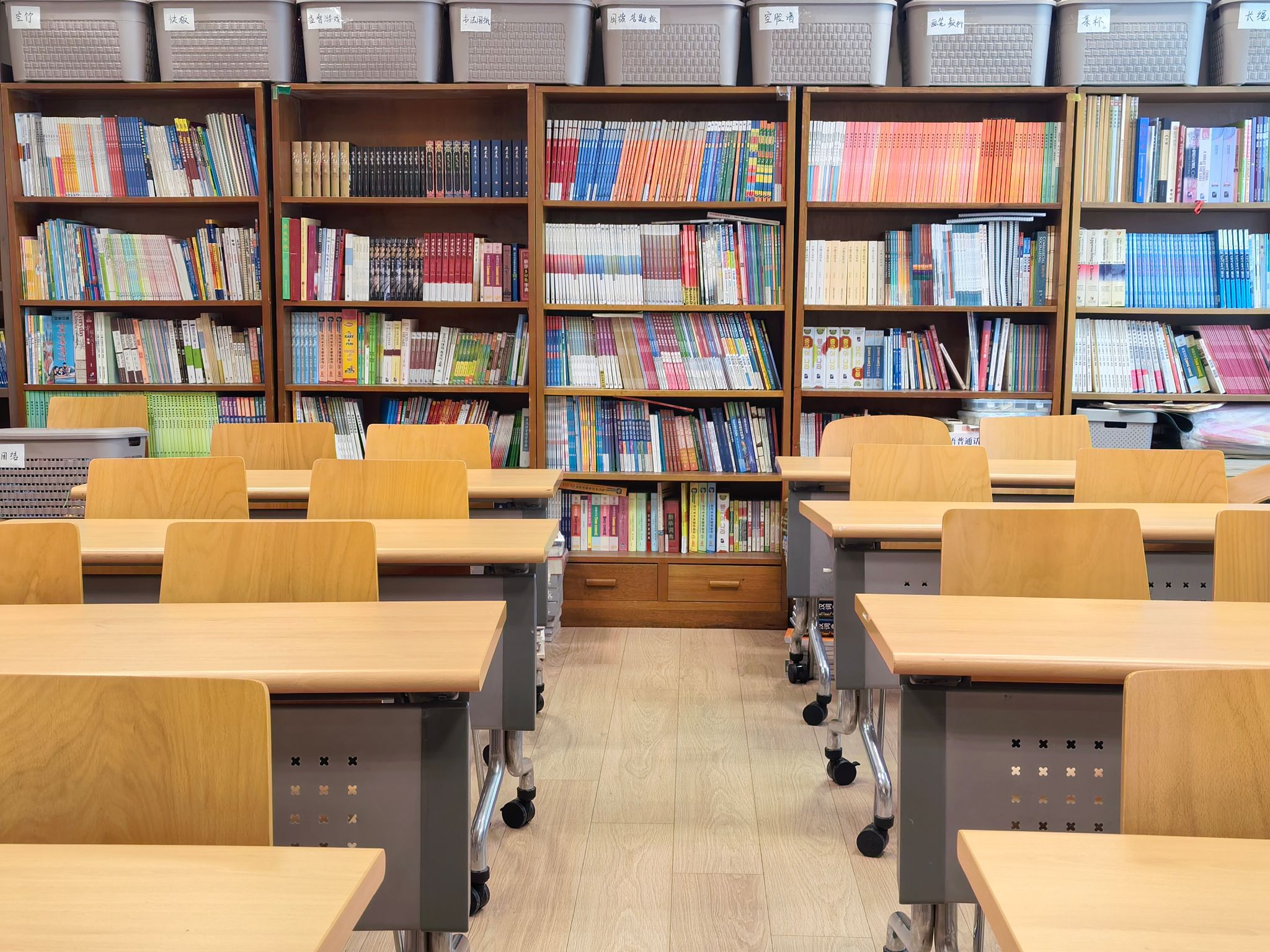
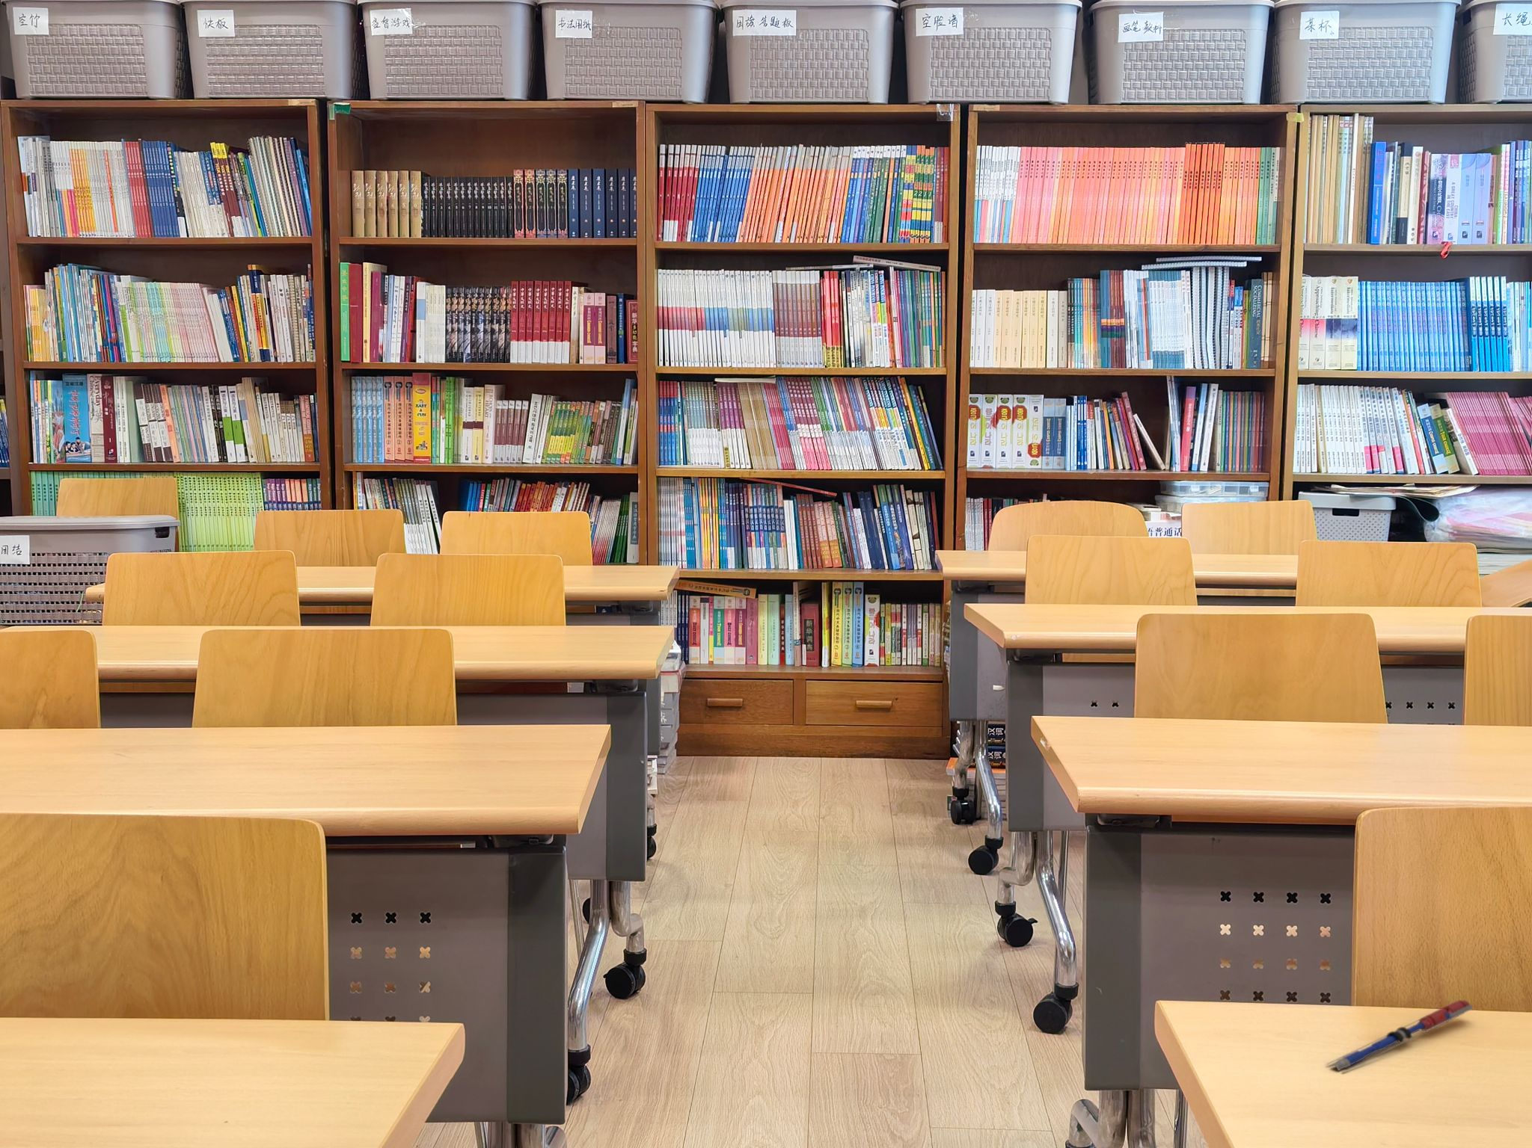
+ pen [1326,1000,1474,1073]
